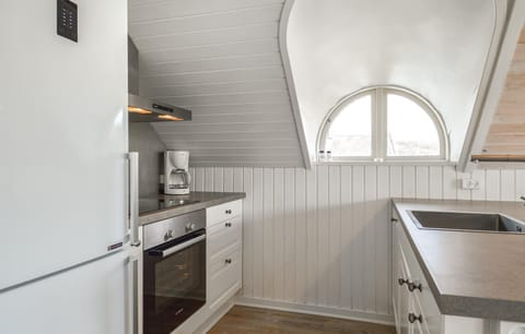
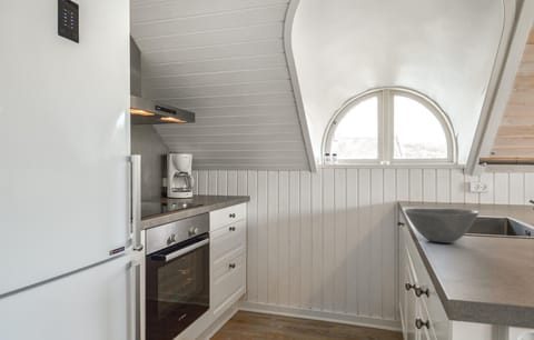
+ bowl [403,207,479,244]
